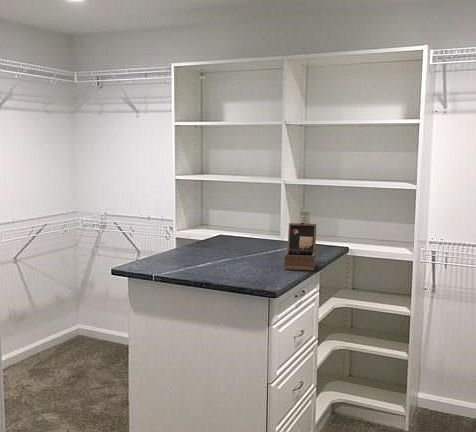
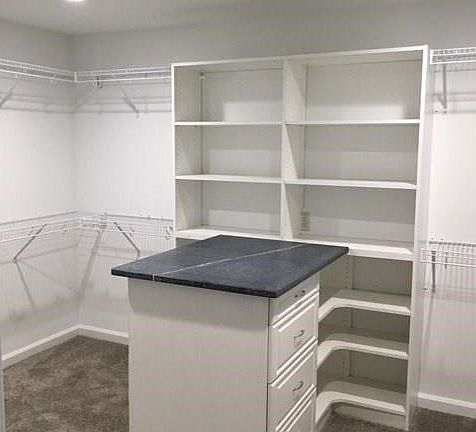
- wooden box [284,222,317,272]
